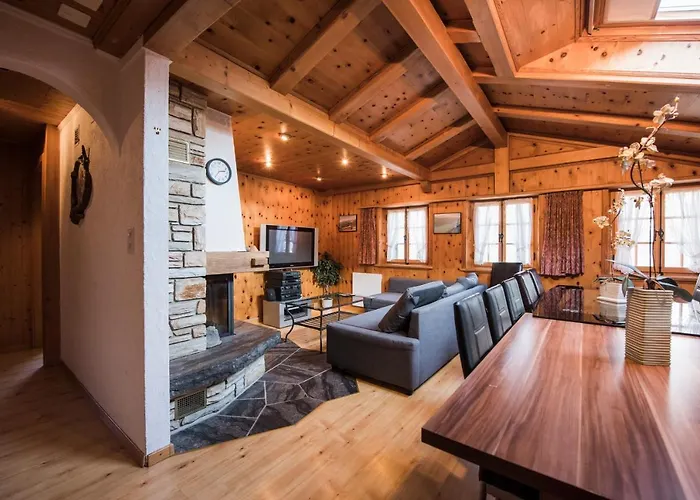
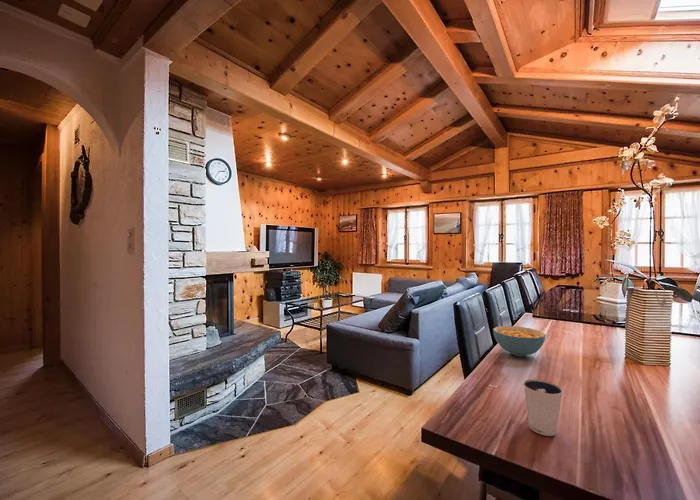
+ dixie cup [522,378,564,437]
+ cereal bowl [492,325,547,358]
